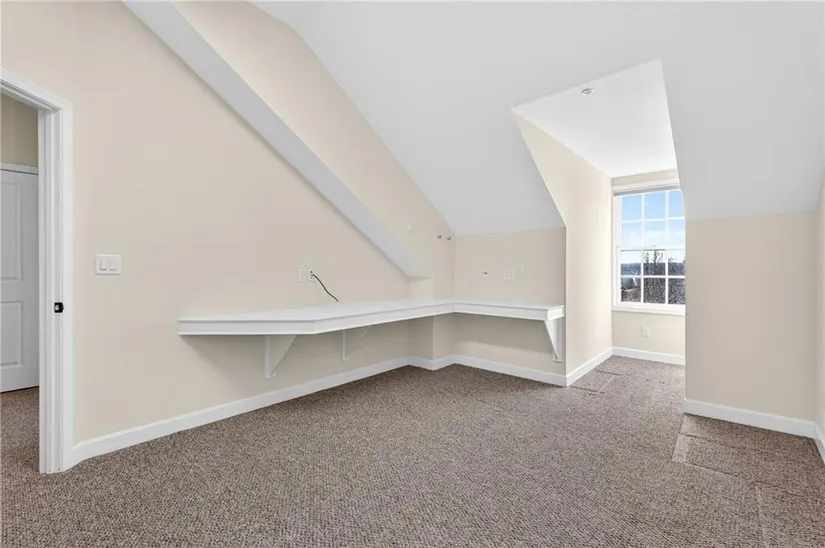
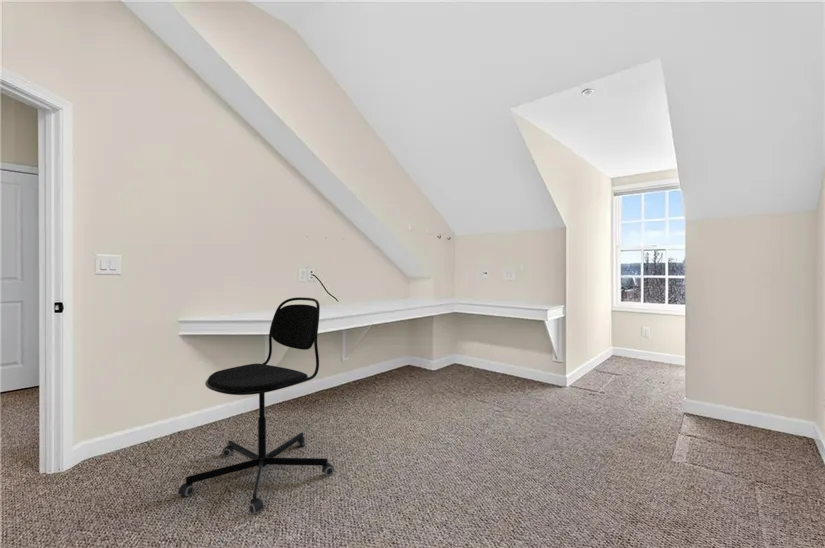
+ office chair [177,296,335,515]
